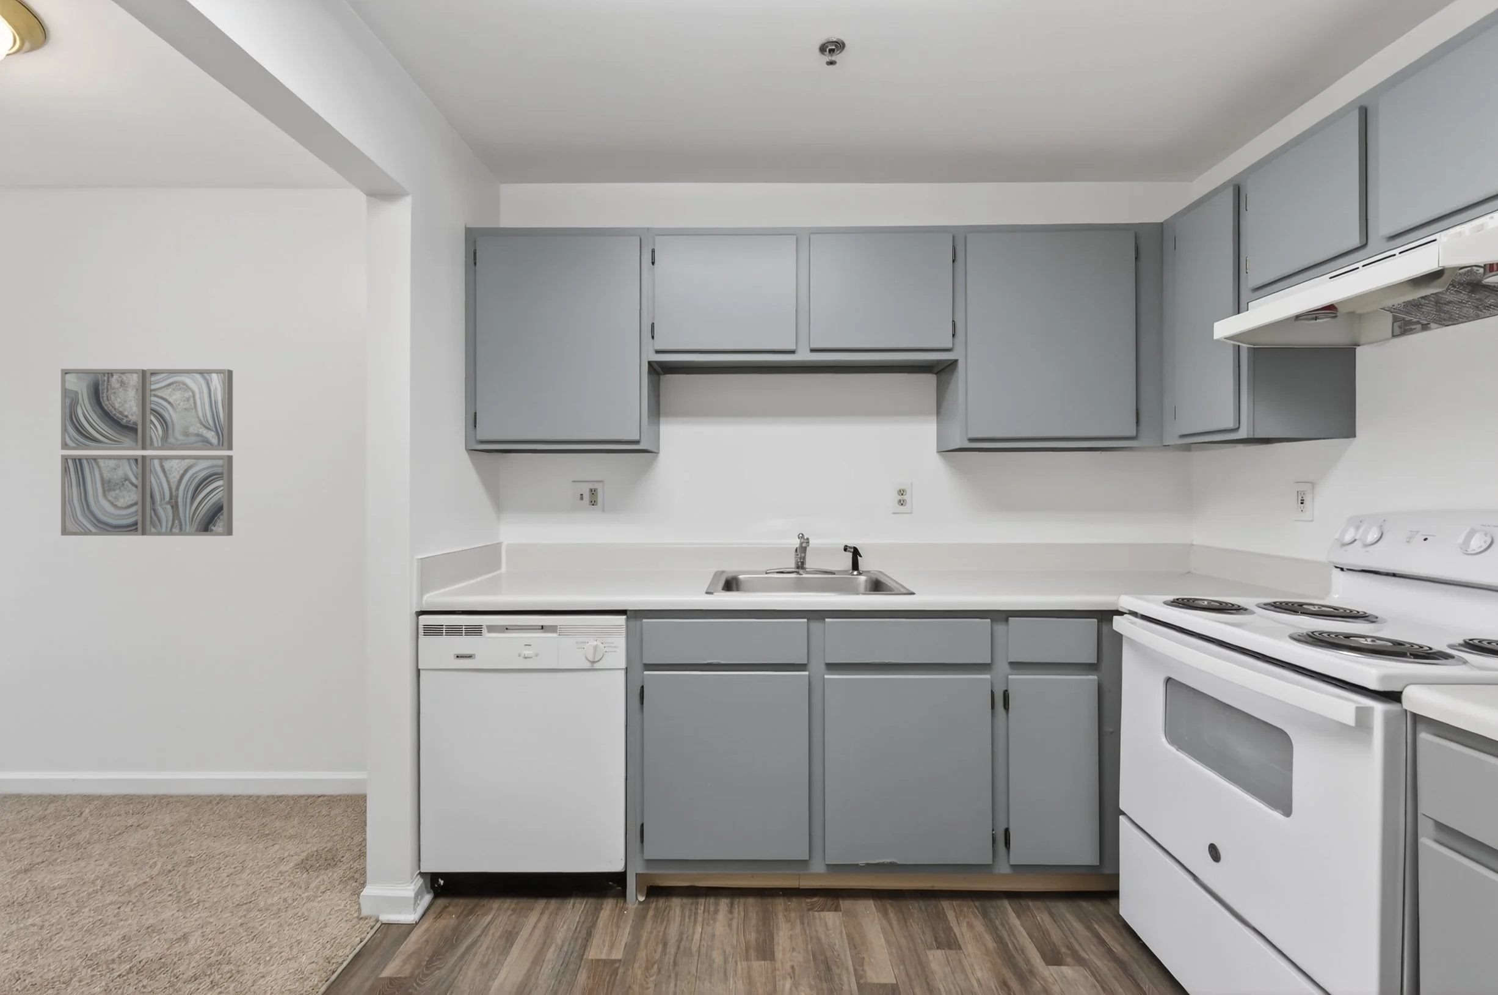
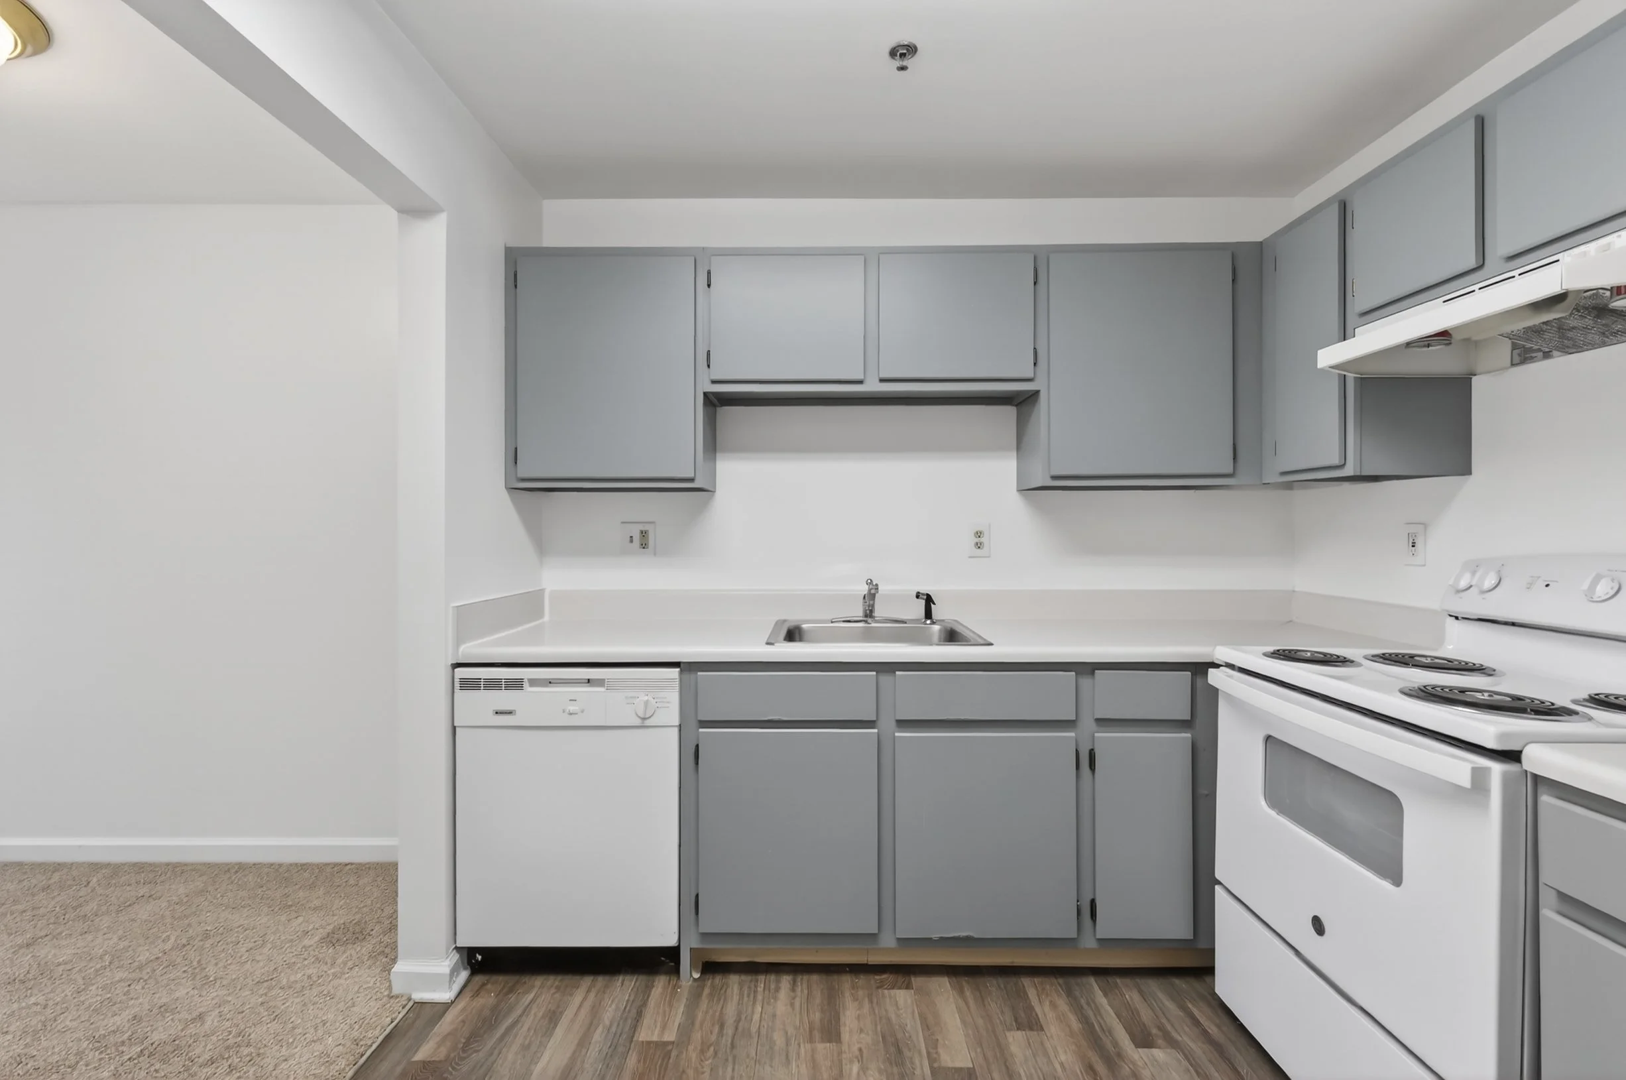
- wall art [60,369,233,536]
